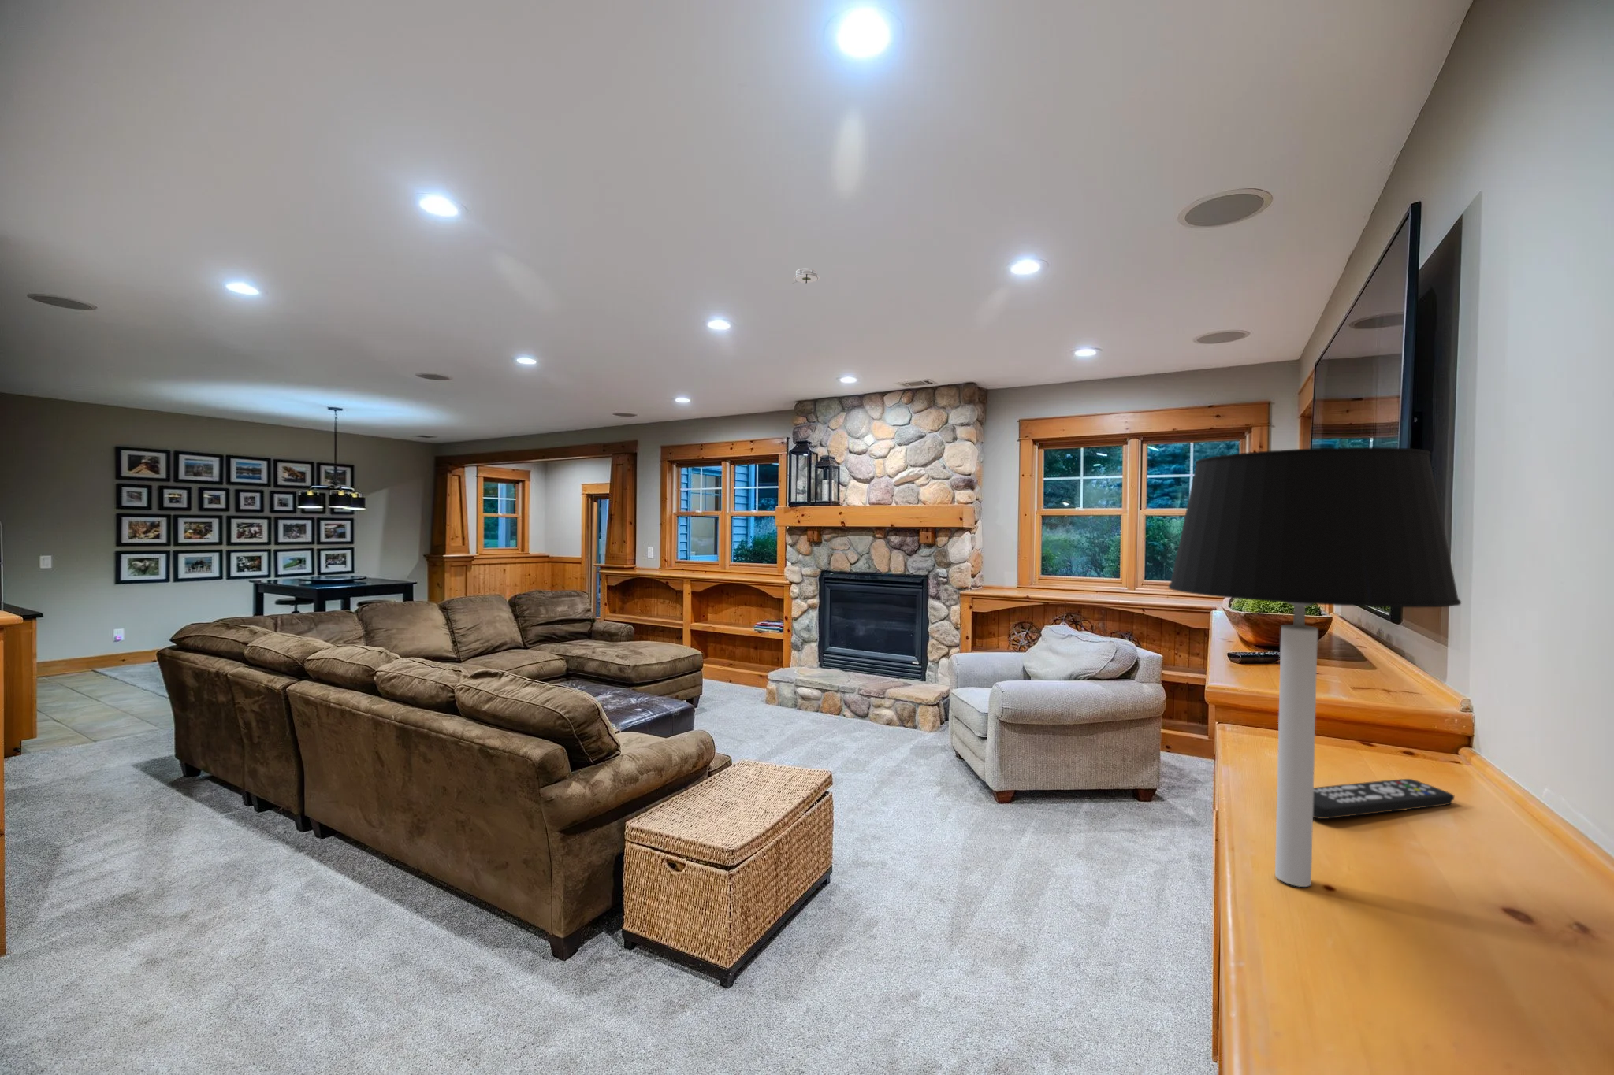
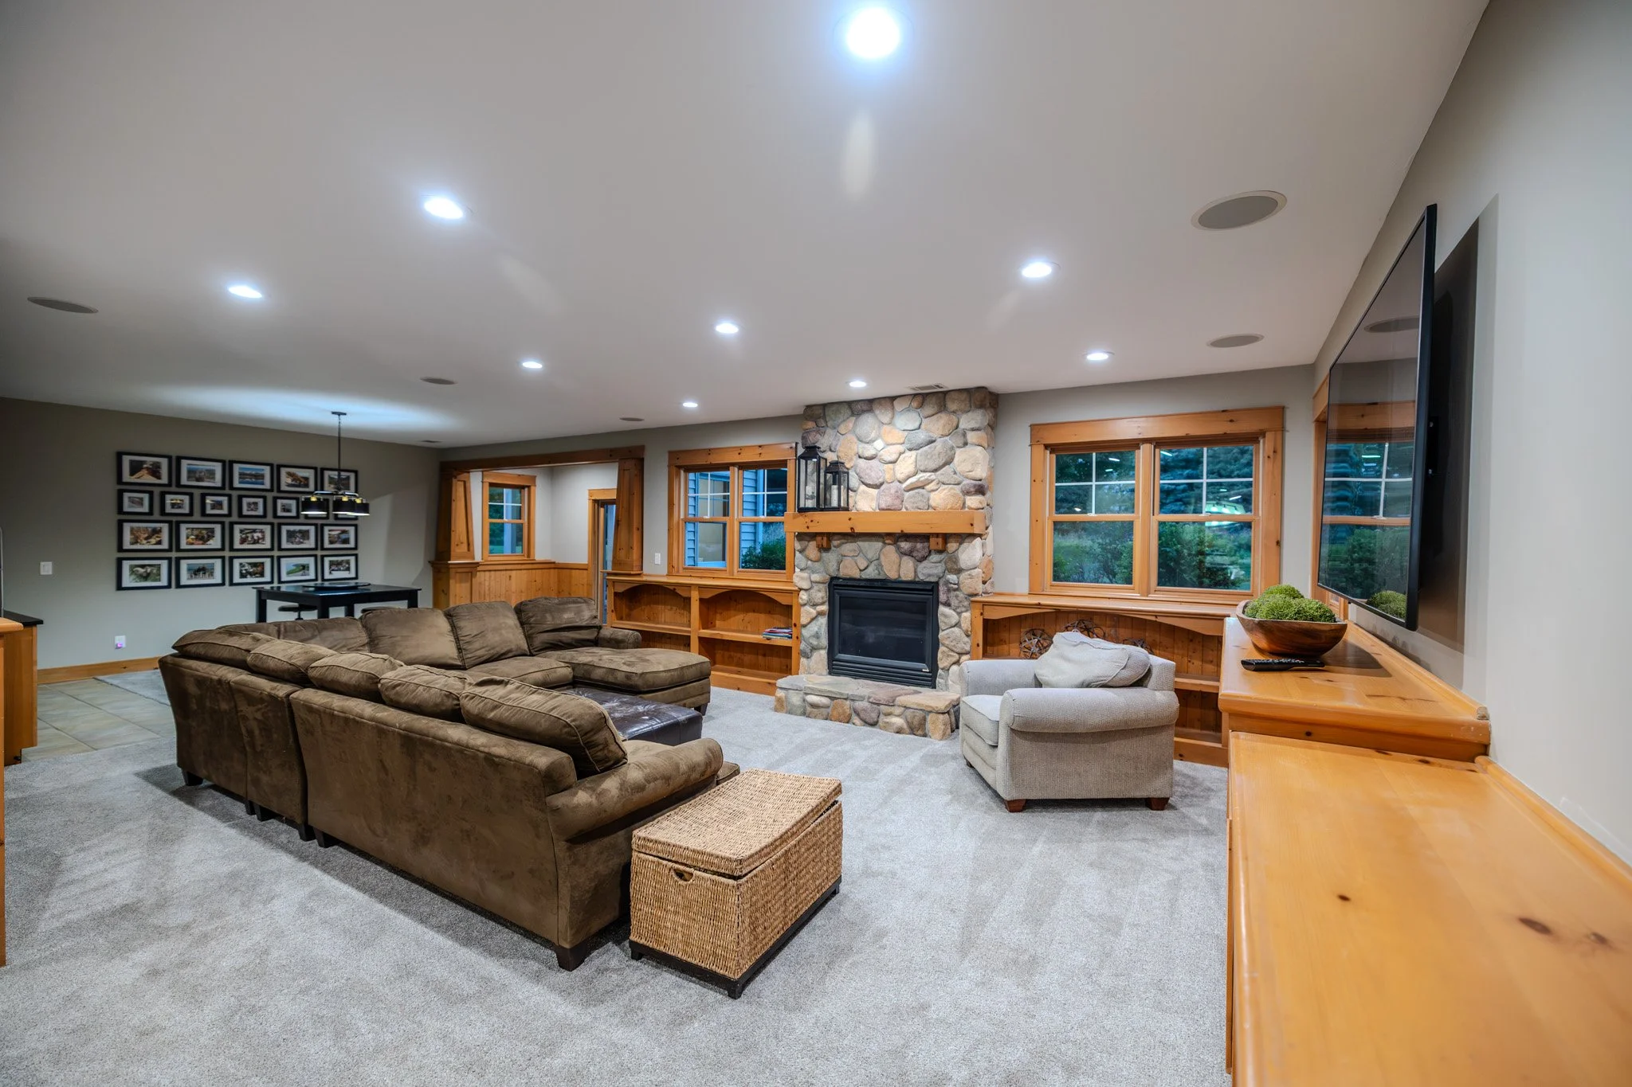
- table lamp [1168,446,1462,888]
- smoke detector [792,268,821,284]
- remote control [1313,779,1454,819]
